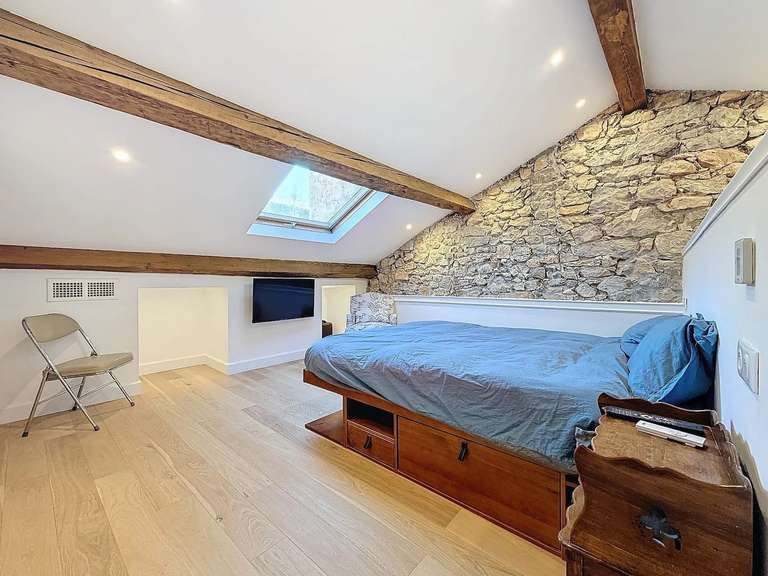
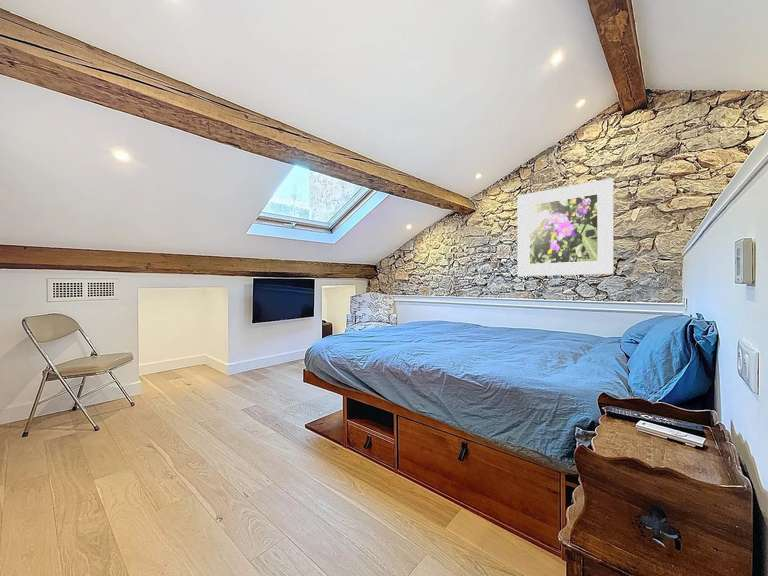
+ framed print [517,177,615,277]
